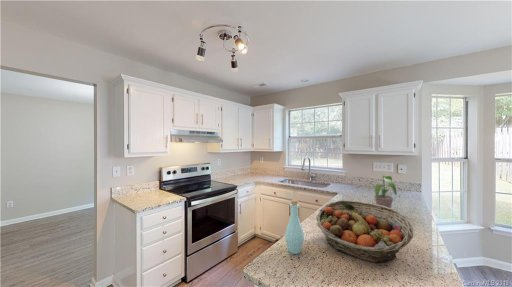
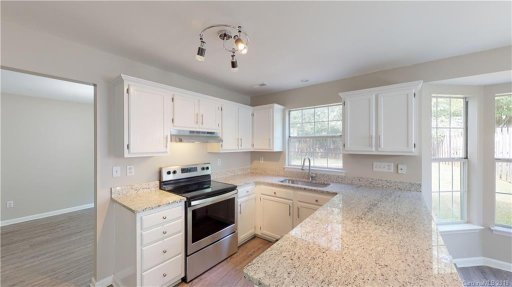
- fruit basket [315,200,414,264]
- bottle [284,199,305,255]
- potted plant [367,174,398,211]
